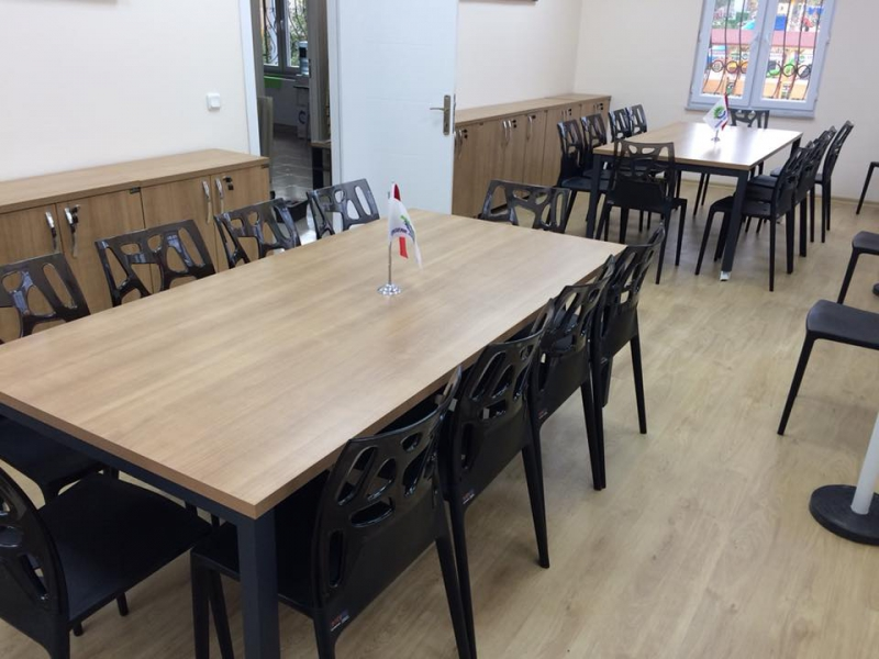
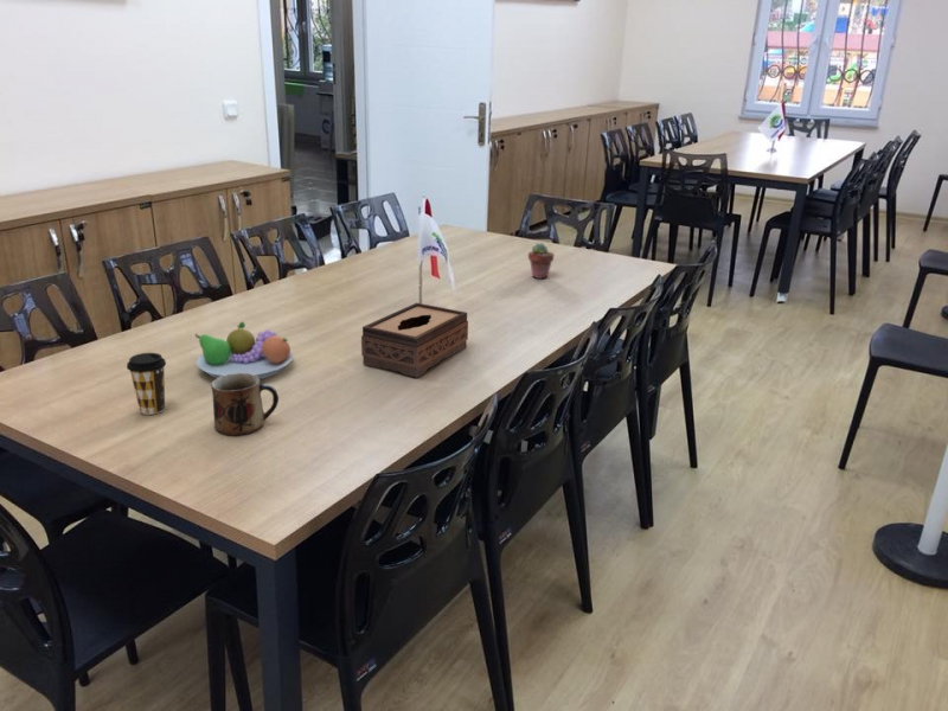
+ tissue box [360,301,469,378]
+ coffee cup [126,352,167,416]
+ potted succulent [527,242,556,280]
+ fruit bowl [194,320,294,380]
+ mug [210,373,280,436]
